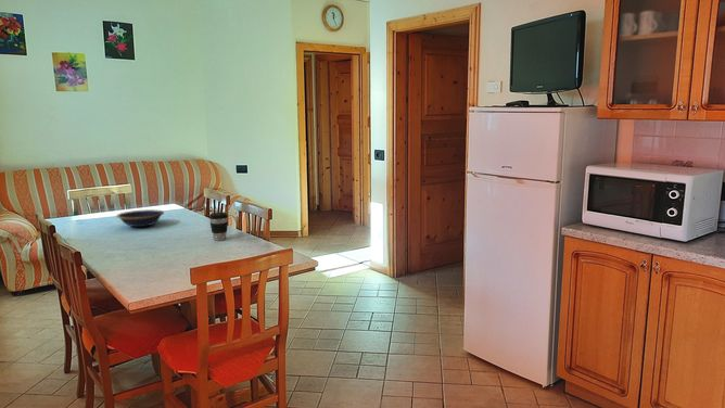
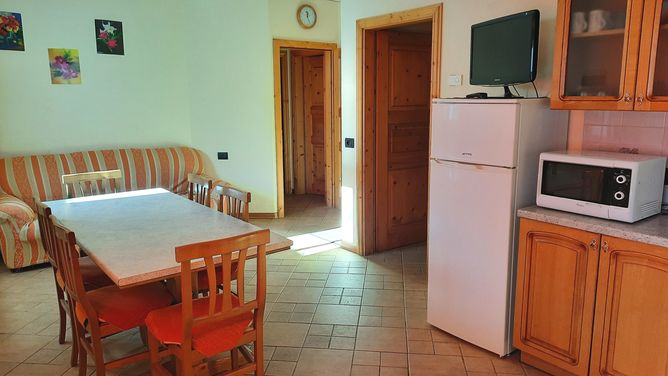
- bowl [115,208,165,228]
- coffee cup [208,212,229,241]
